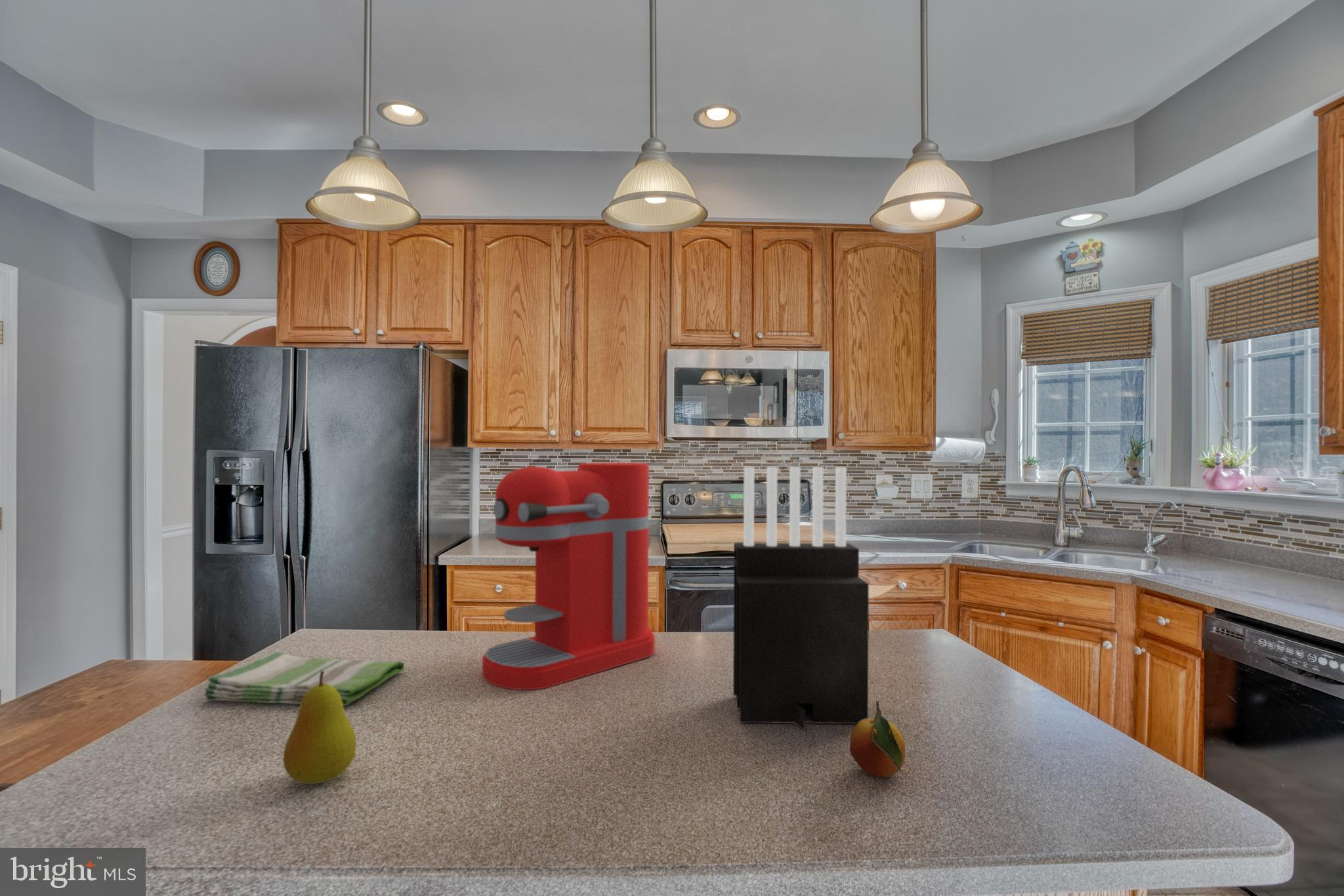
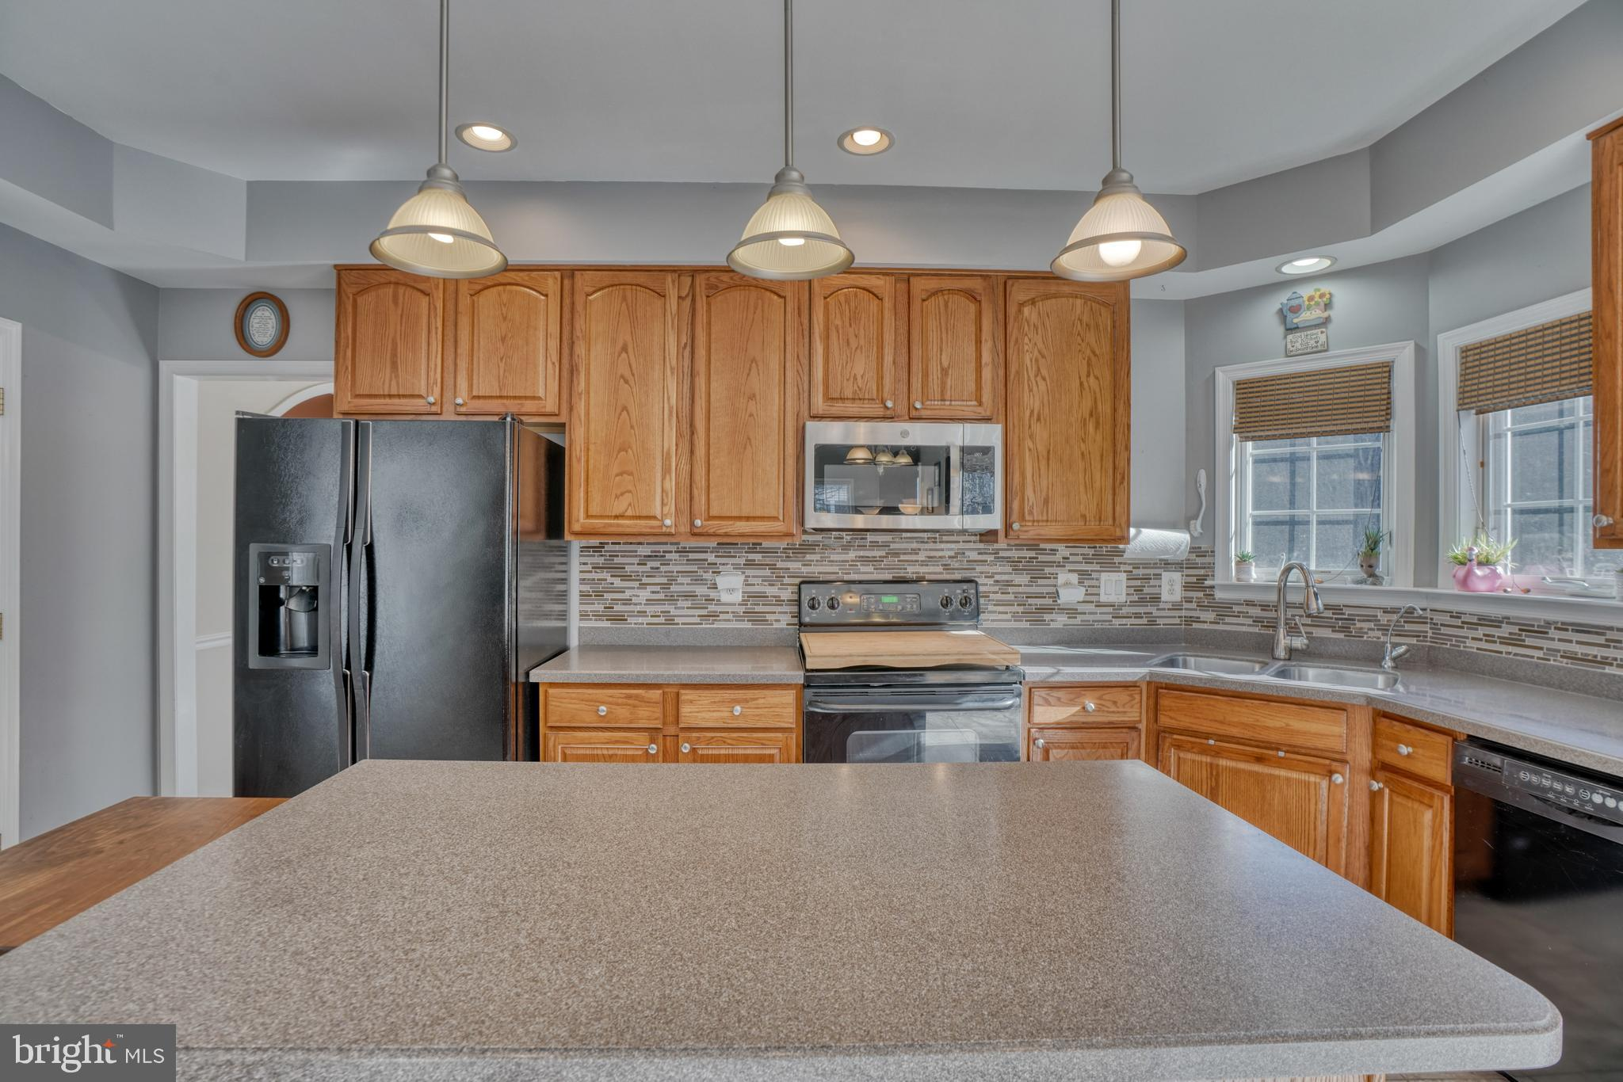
- knife block [732,466,870,731]
- fruit [282,671,357,784]
- dish towel [202,651,405,706]
- fruit [849,701,906,779]
- coffee maker [482,462,656,691]
